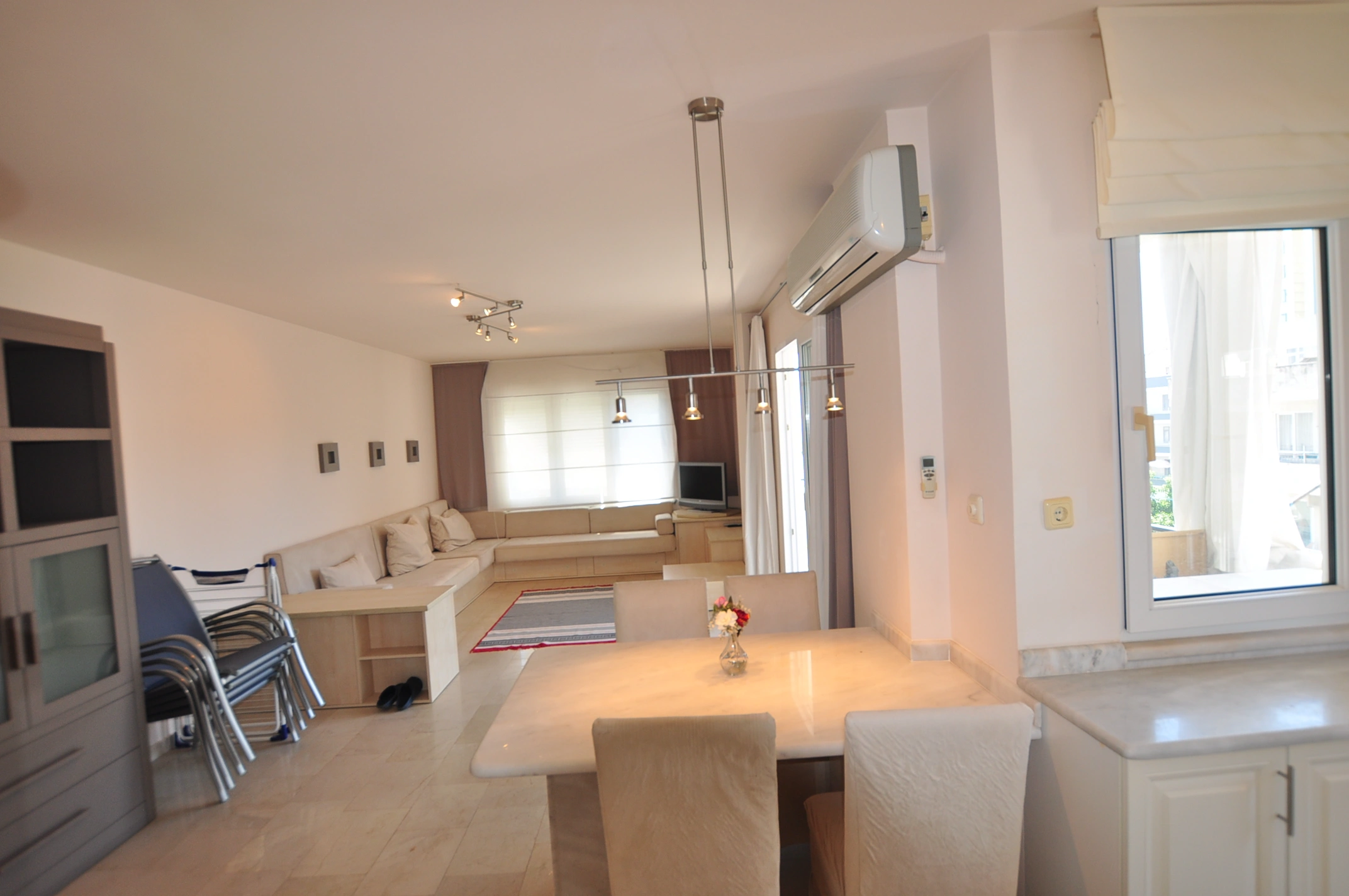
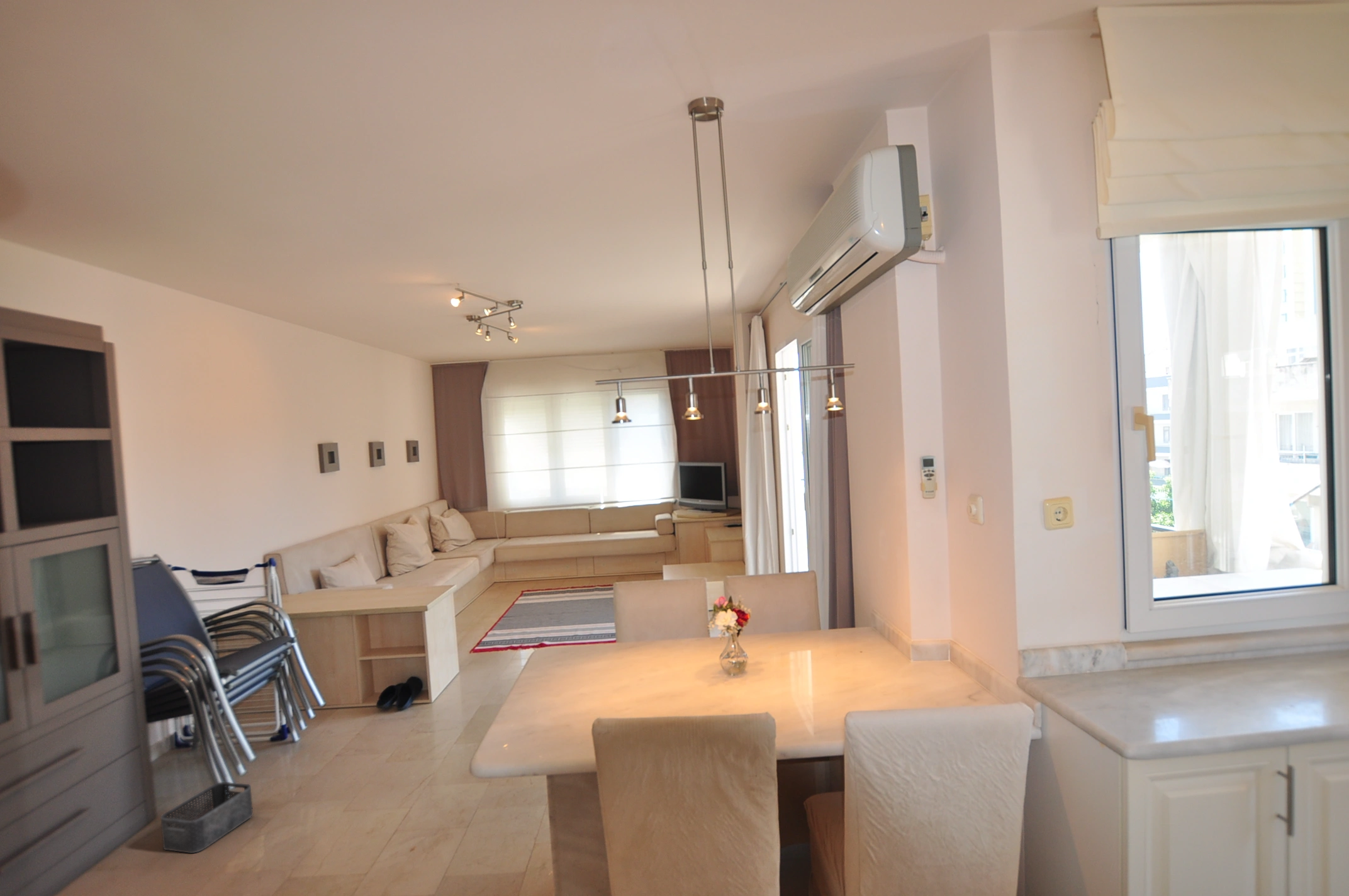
+ storage bin [160,781,254,854]
